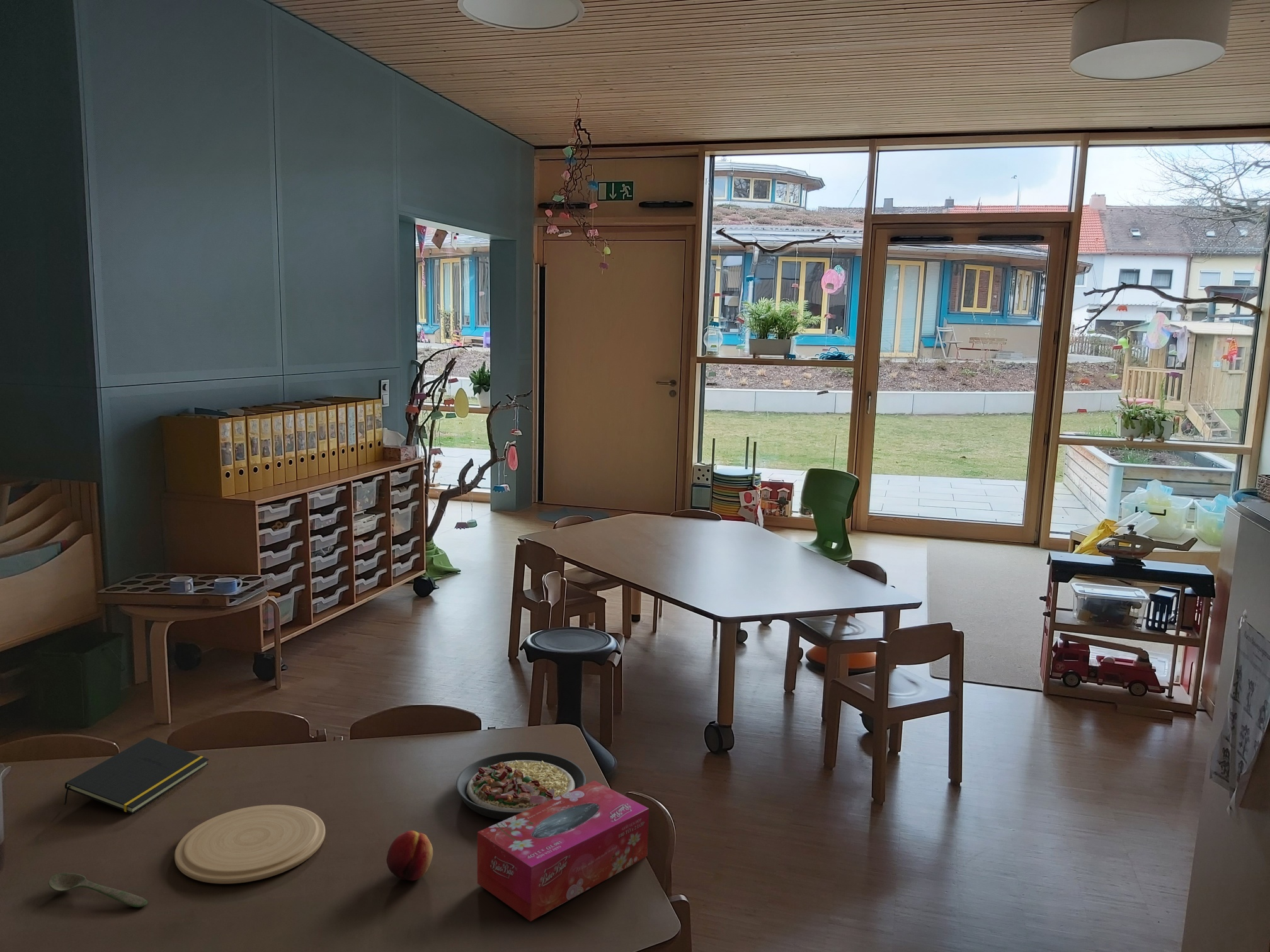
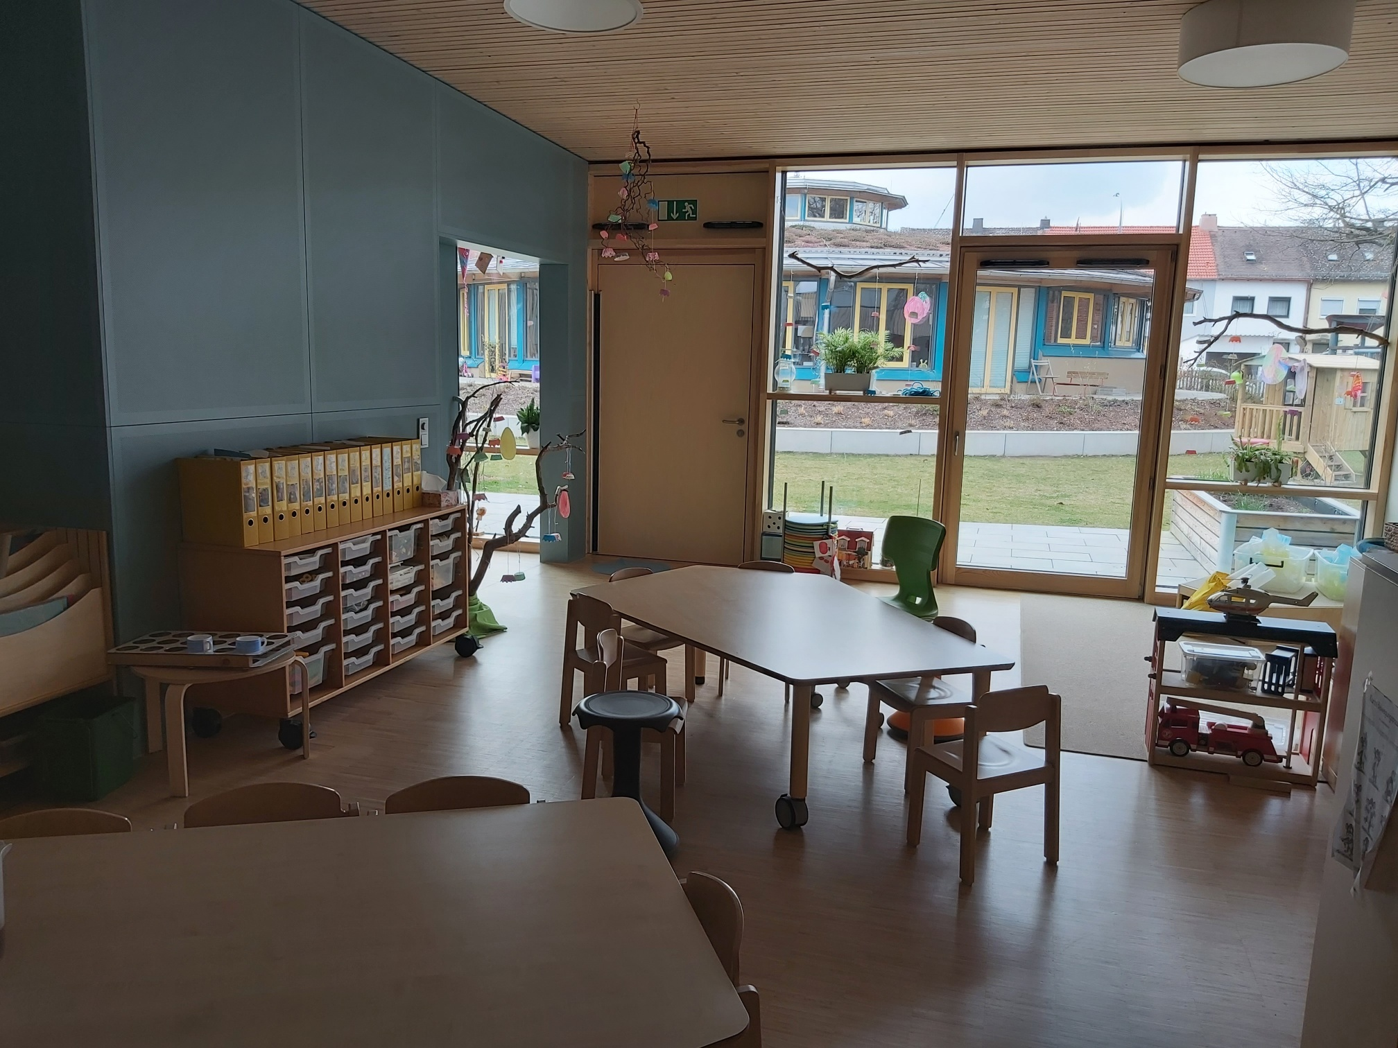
- spoon [48,873,148,908]
- plate [174,804,326,885]
- notepad [64,737,209,814]
- plate [455,751,586,820]
- fruit [386,830,433,881]
- tissue box [476,780,649,922]
